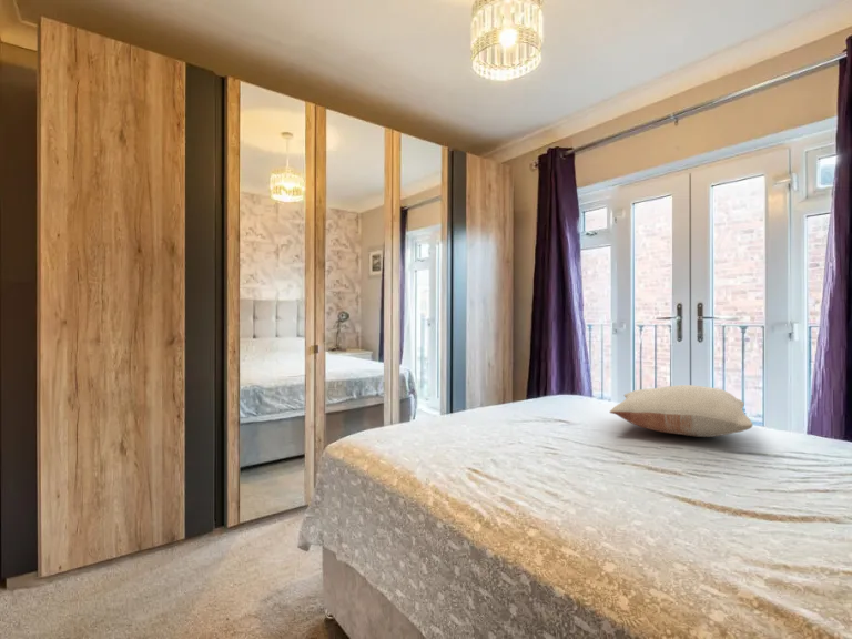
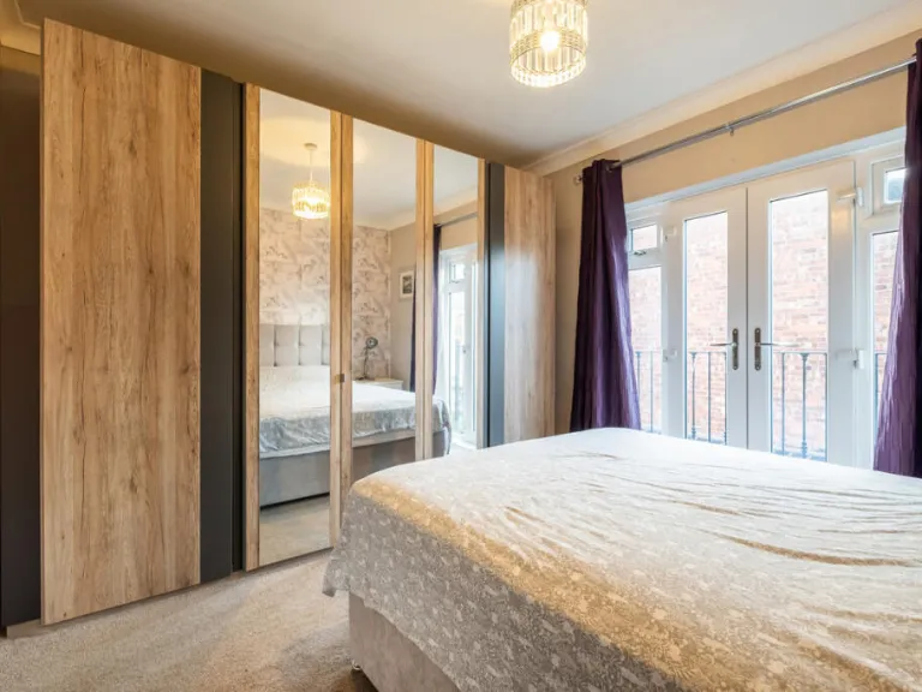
- pillow [609,384,754,438]
